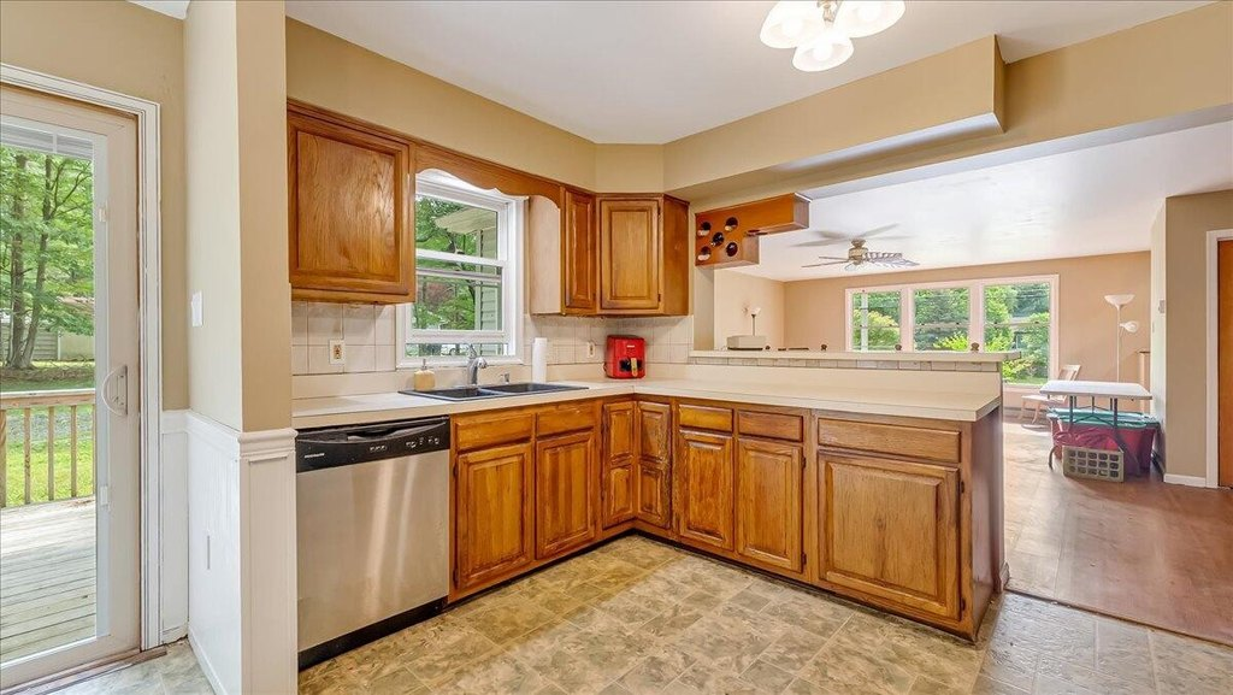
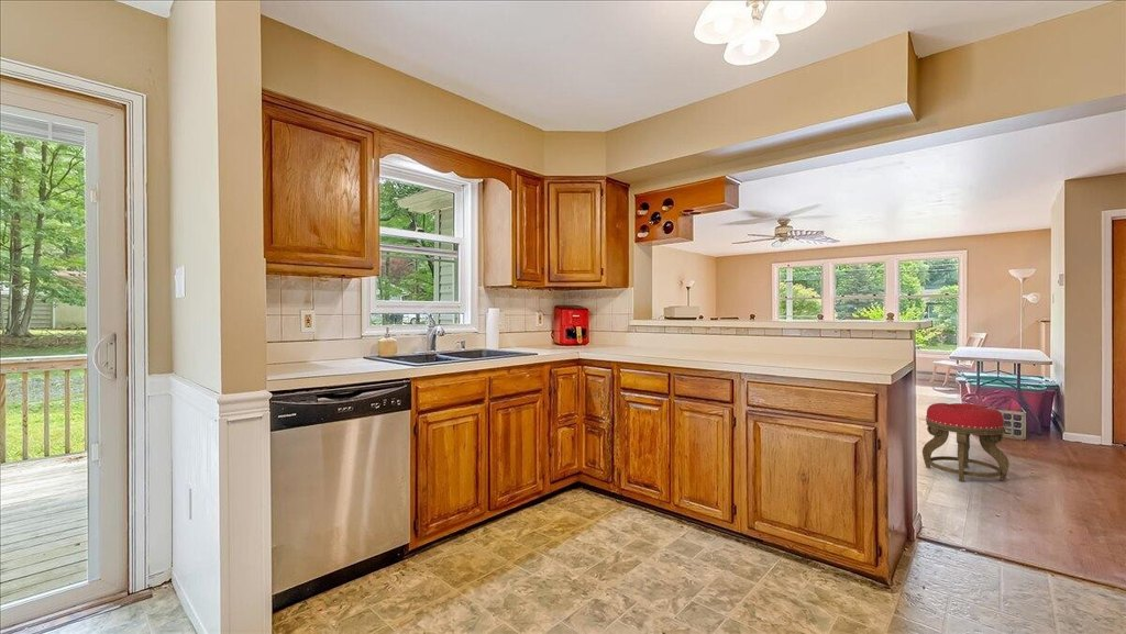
+ stool [921,402,1011,482]
